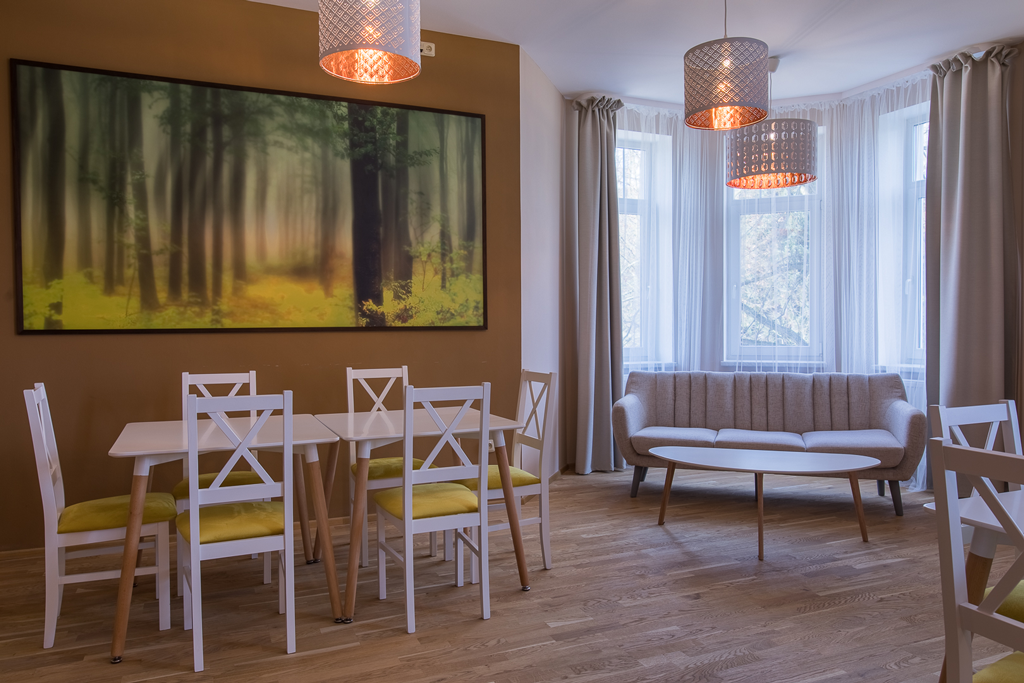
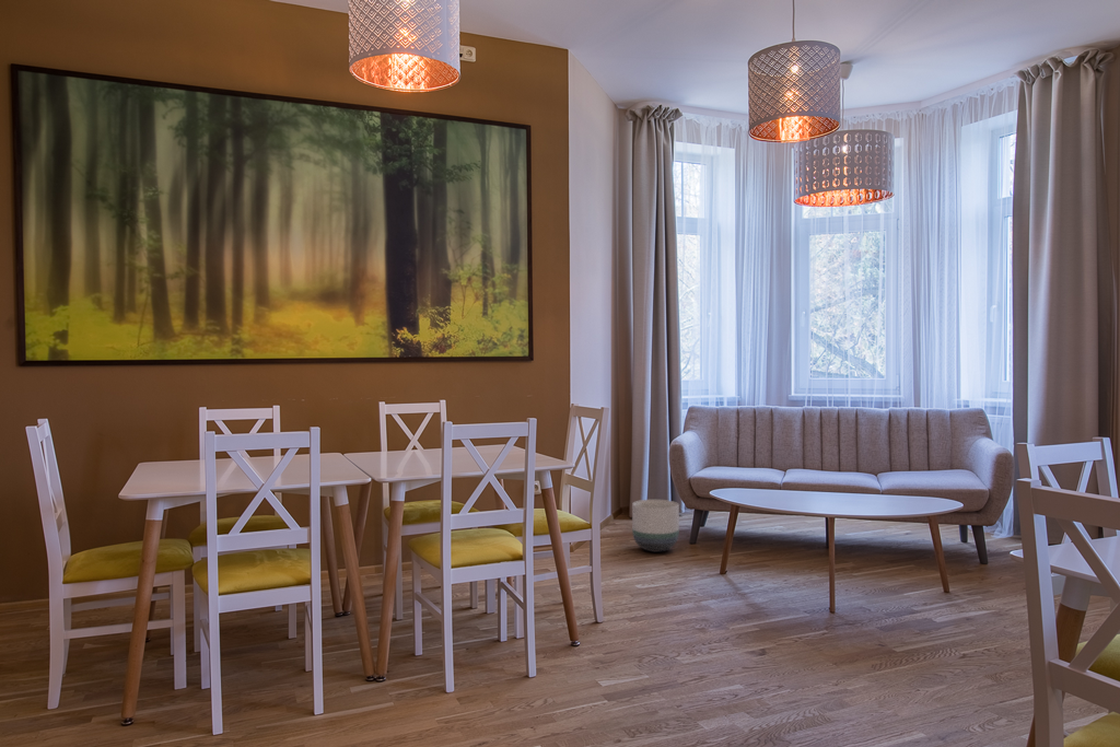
+ planter [631,499,680,553]
